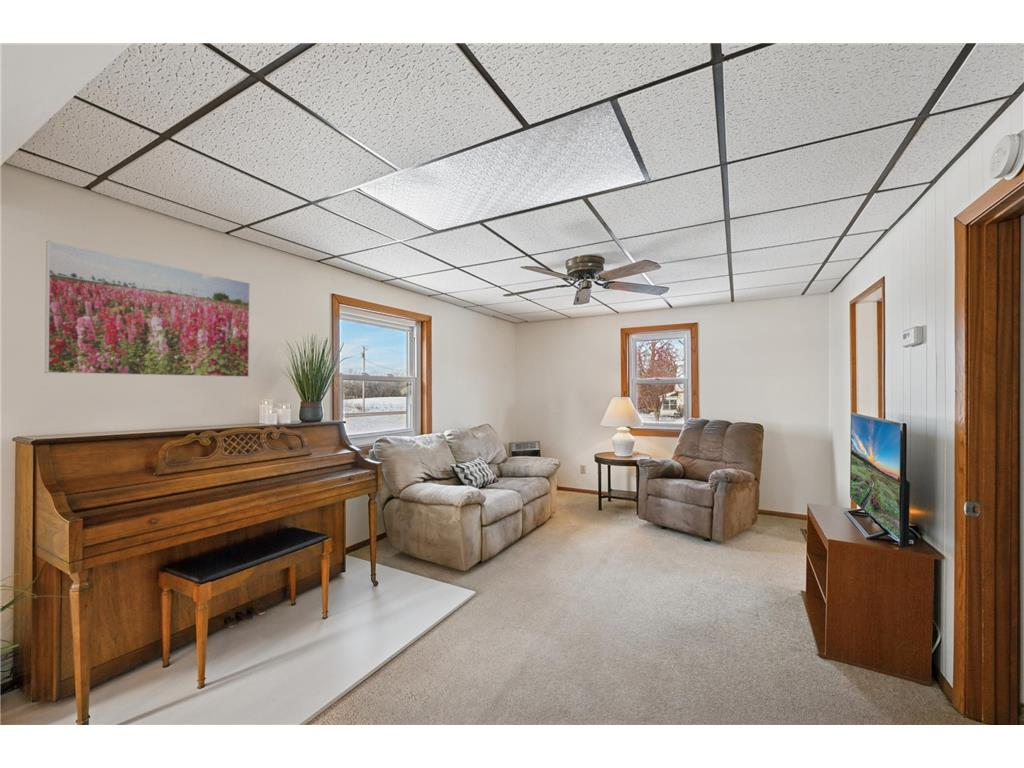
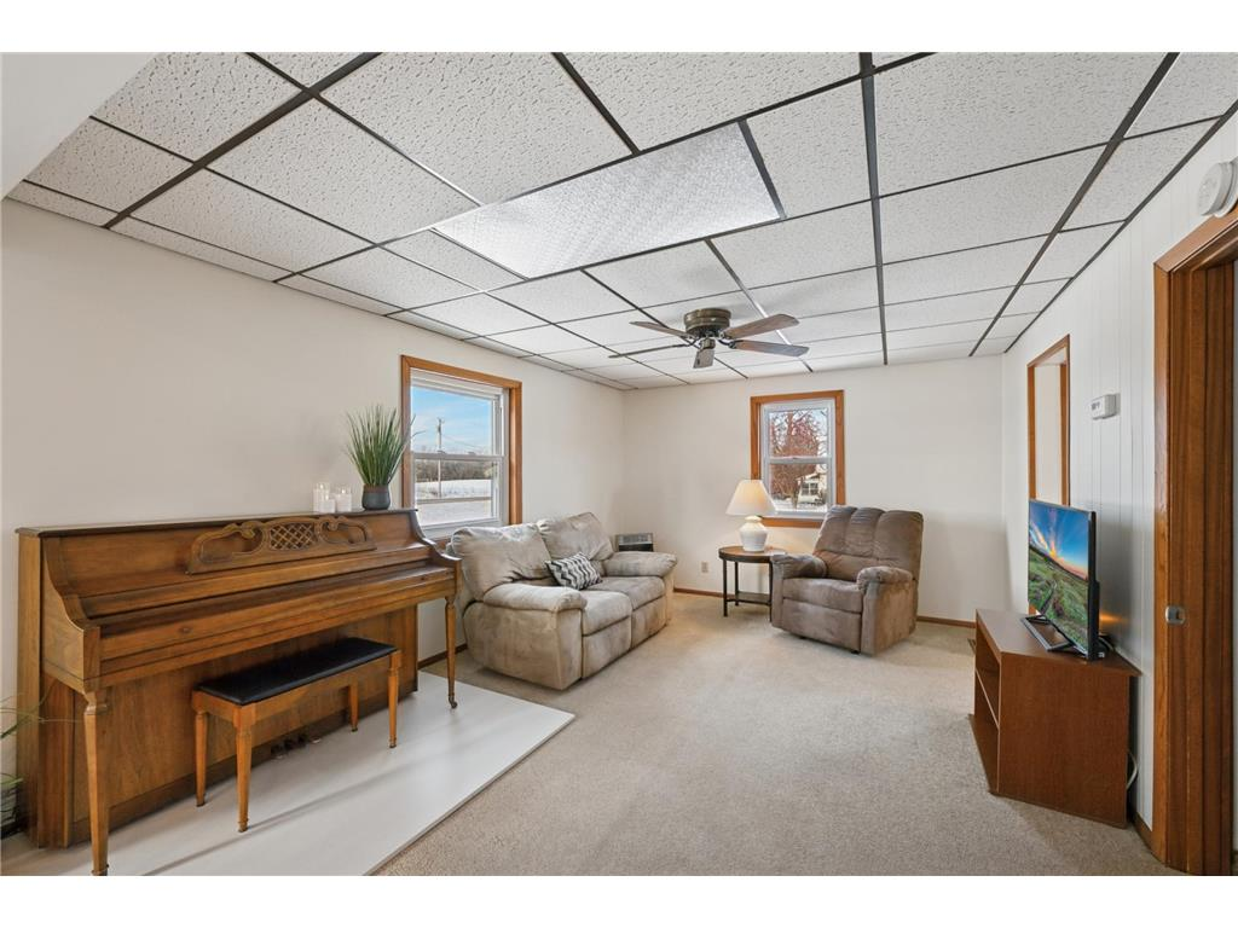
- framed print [44,240,251,378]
